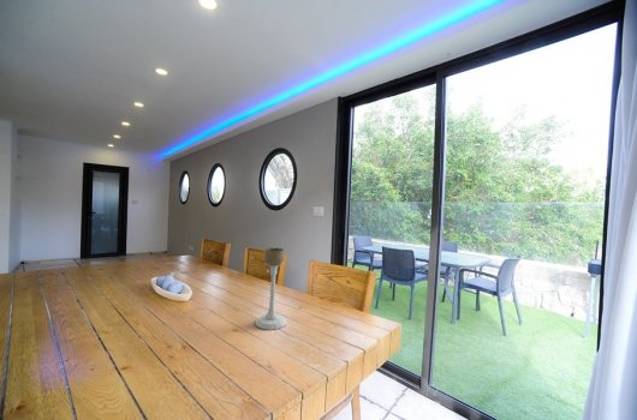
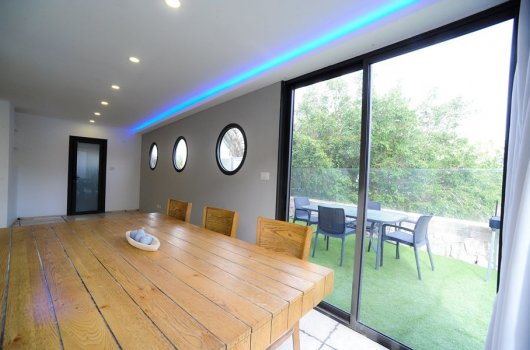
- candle holder [255,247,287,331]
